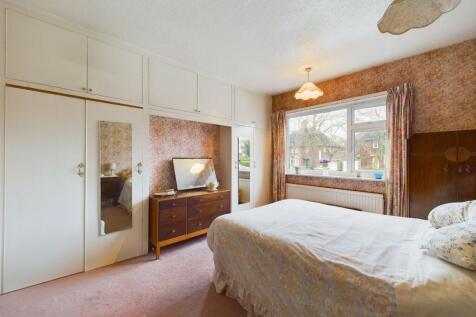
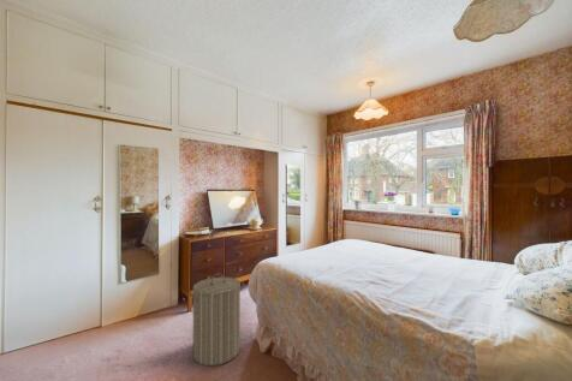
+ laundry hamper [186,273,245,367]
